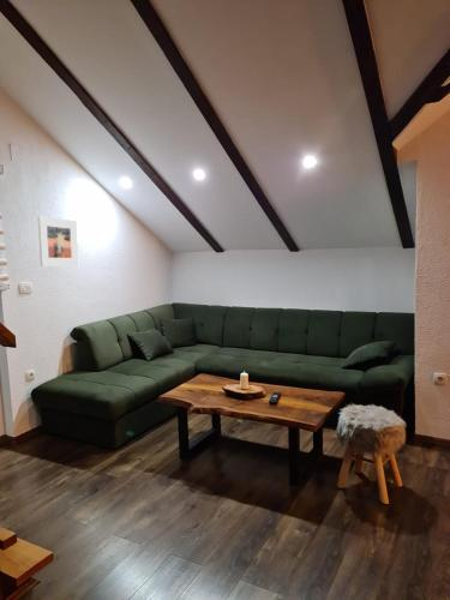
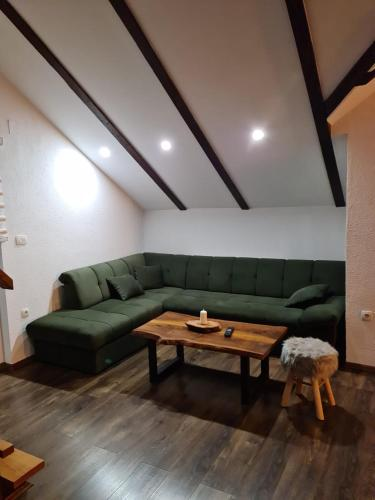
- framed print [37,215,79,268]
